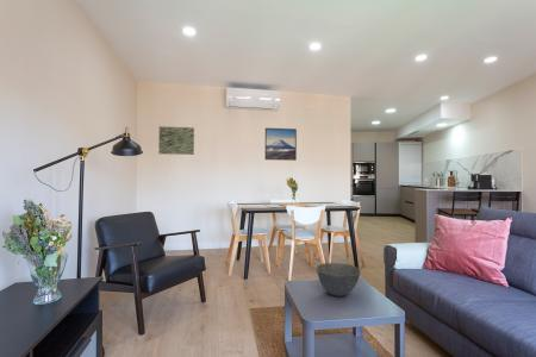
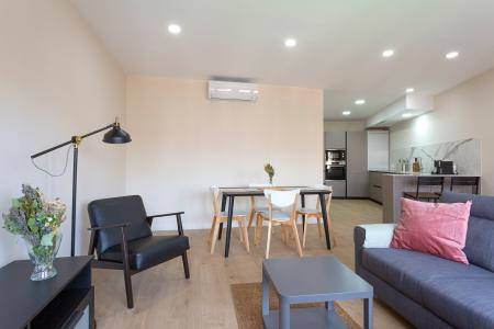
- wall art [157,125,195,156]
- bowl [316,262,362,298]
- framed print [264,127,298,162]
